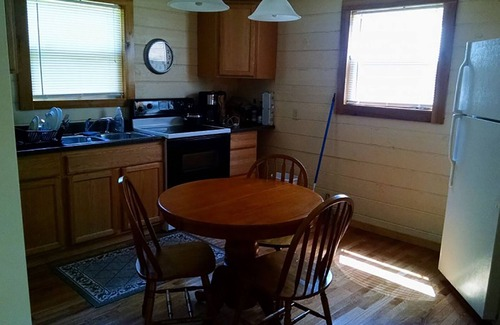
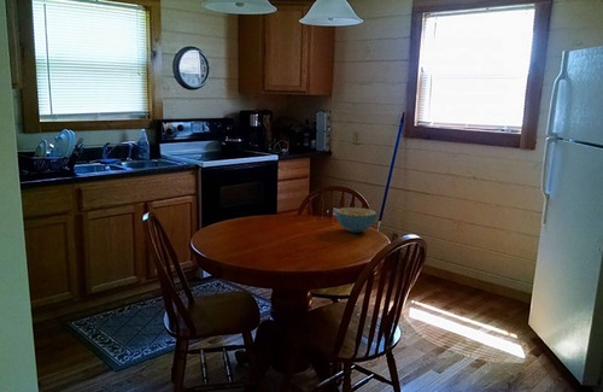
+ cereal bowl [335,206,377,234]
